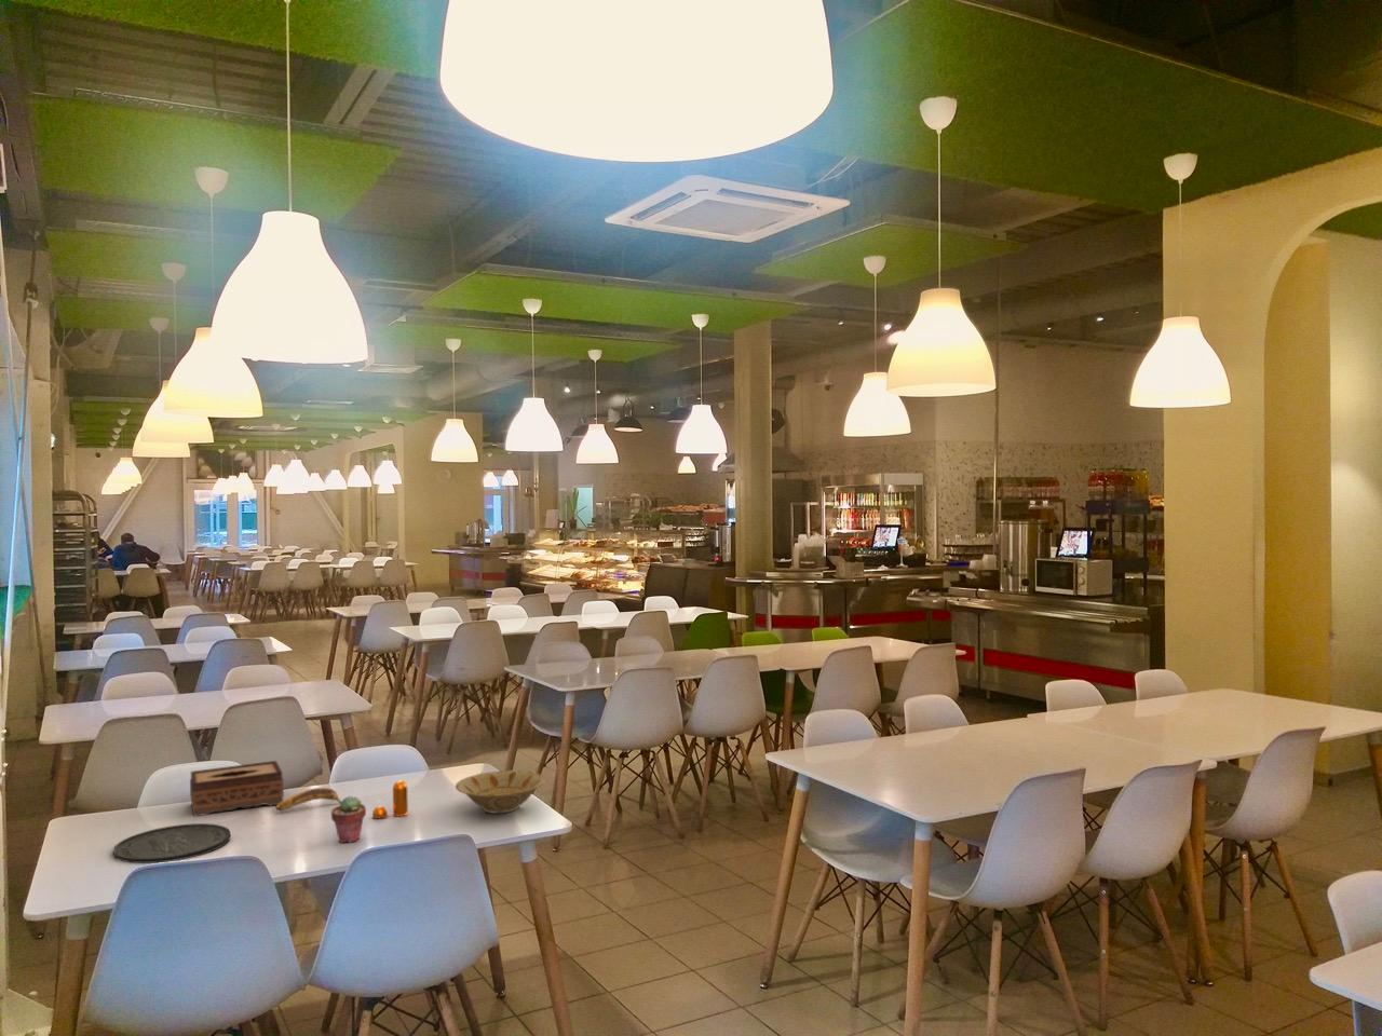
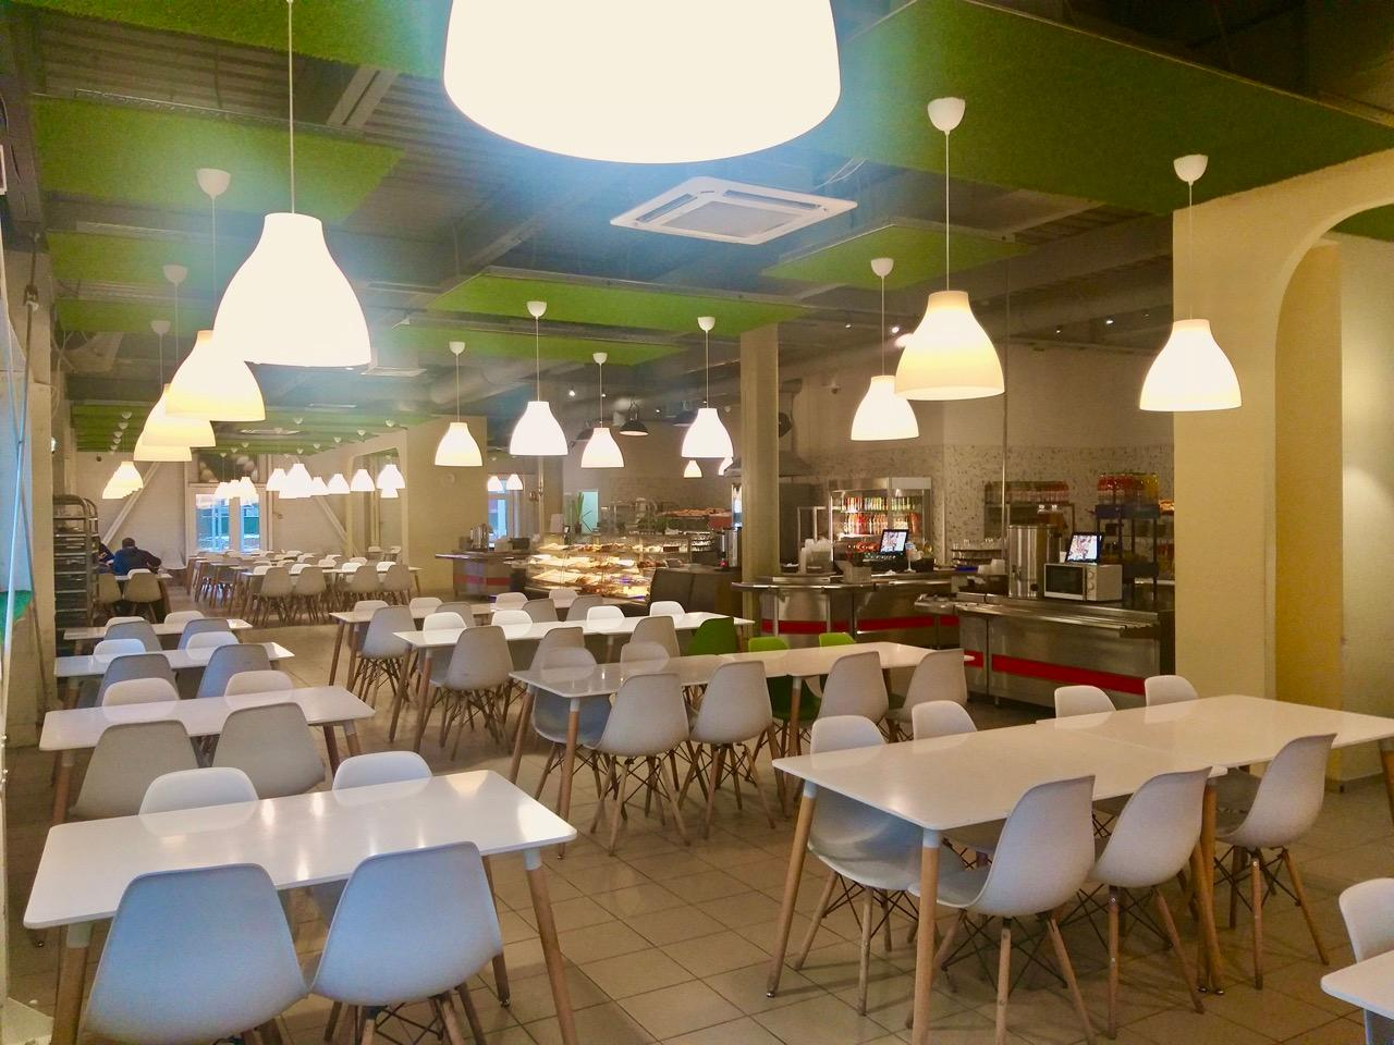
- tissue box [189,760,285,817]
- plate [112,823,231,864]
- pepper shaker [371,780,409,819]
- banana [275,787,342,812]
- potted succulent [331,794,367,843]
- bowl [455,769,547,815]
